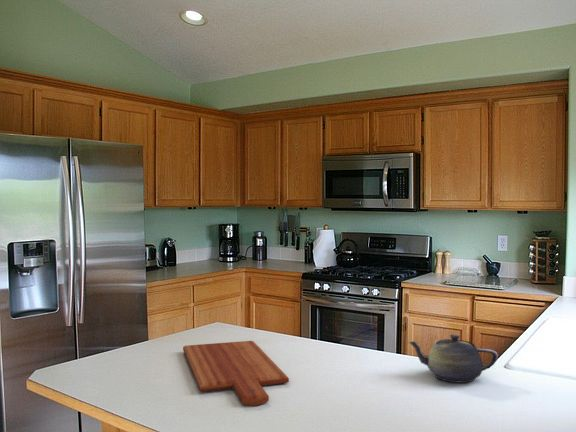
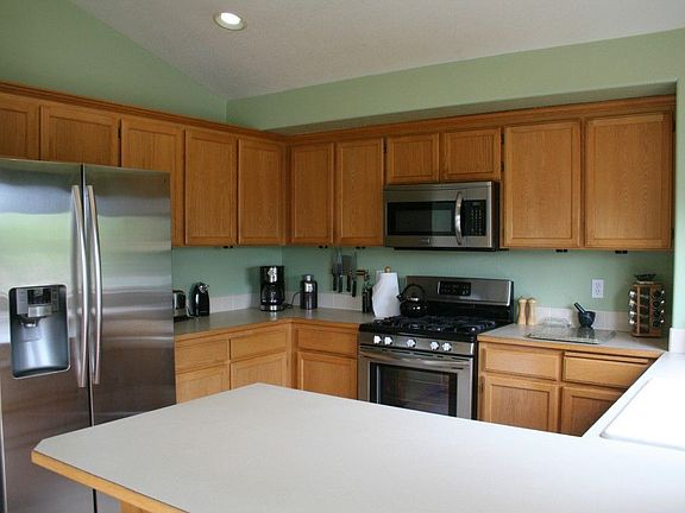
- cutting board [182,340,290,407]
- teapot [406,334,499,384]
